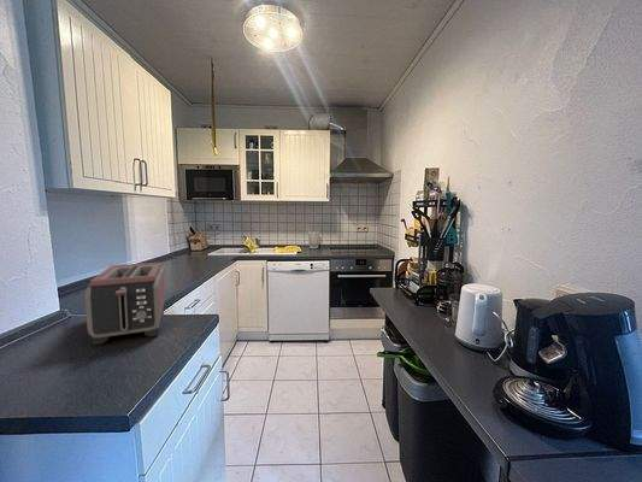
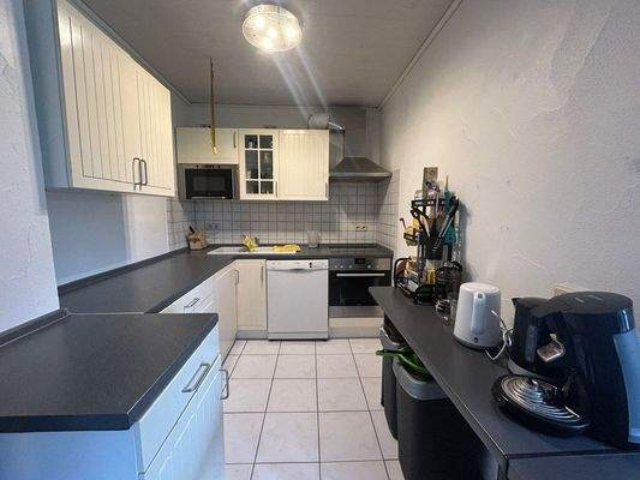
- toaster [84,261,166,347]
